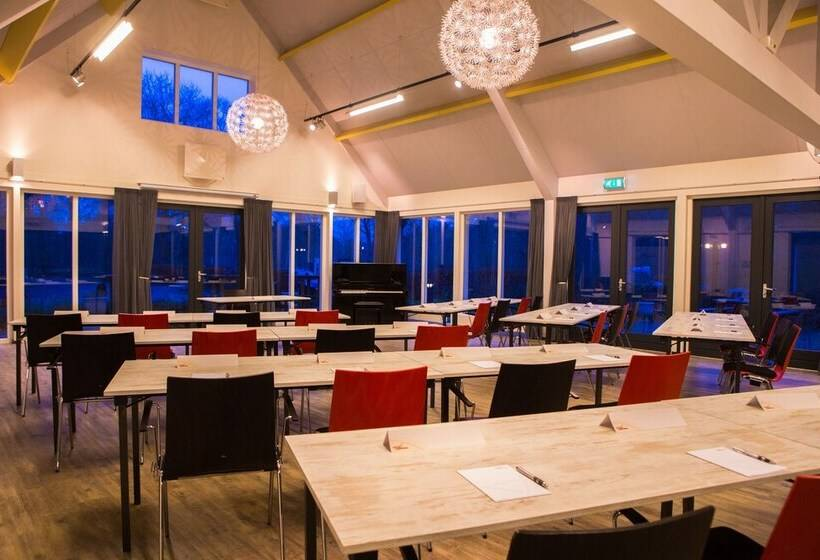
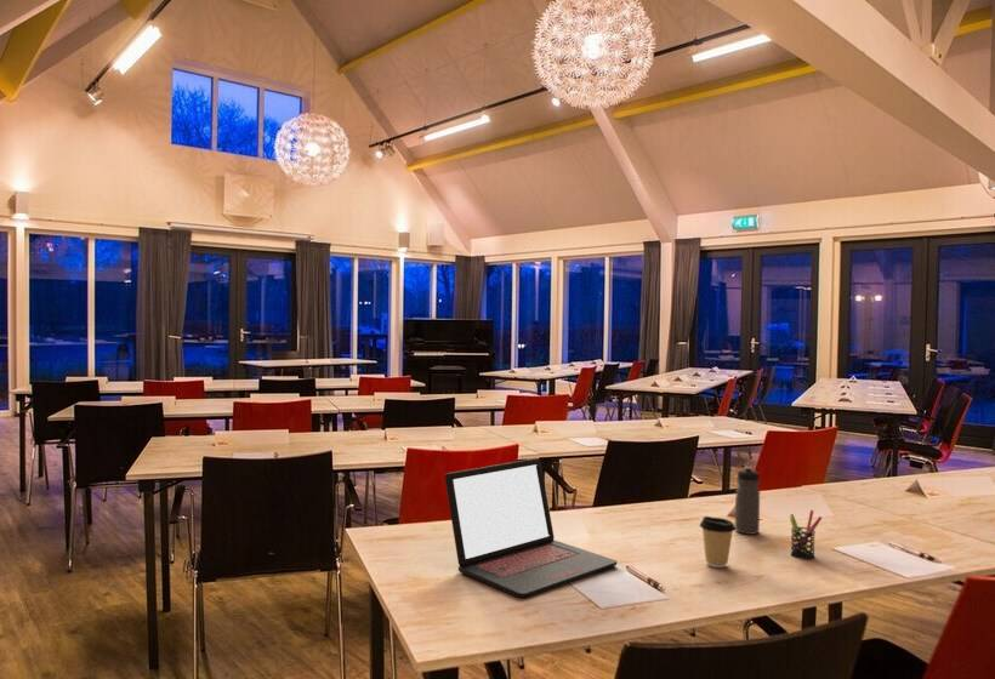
+ pen holder [789,509,823,560]
+ coffee cup [699,515,737,569]
+ water bottle [734,466,761,536]
+ laptop [444,457,618,599]
